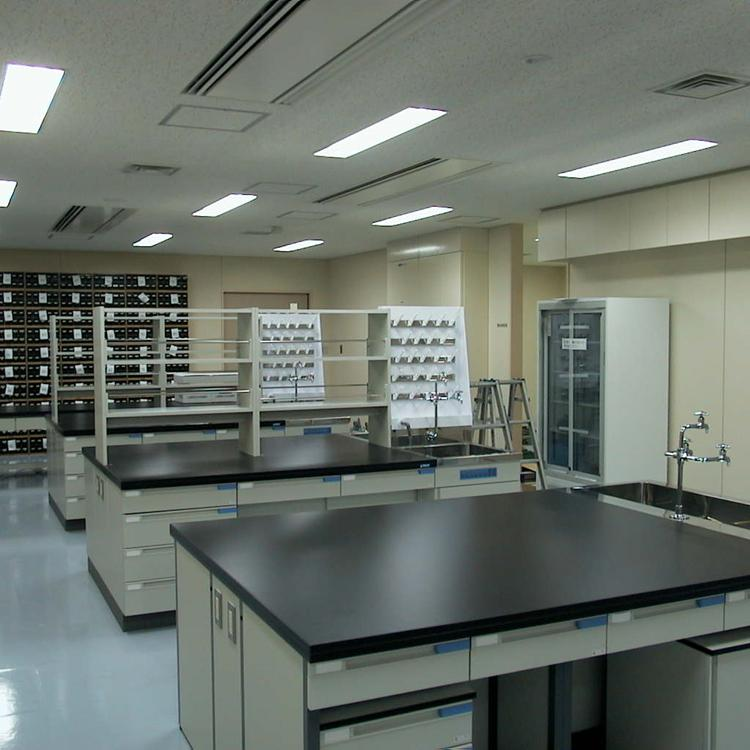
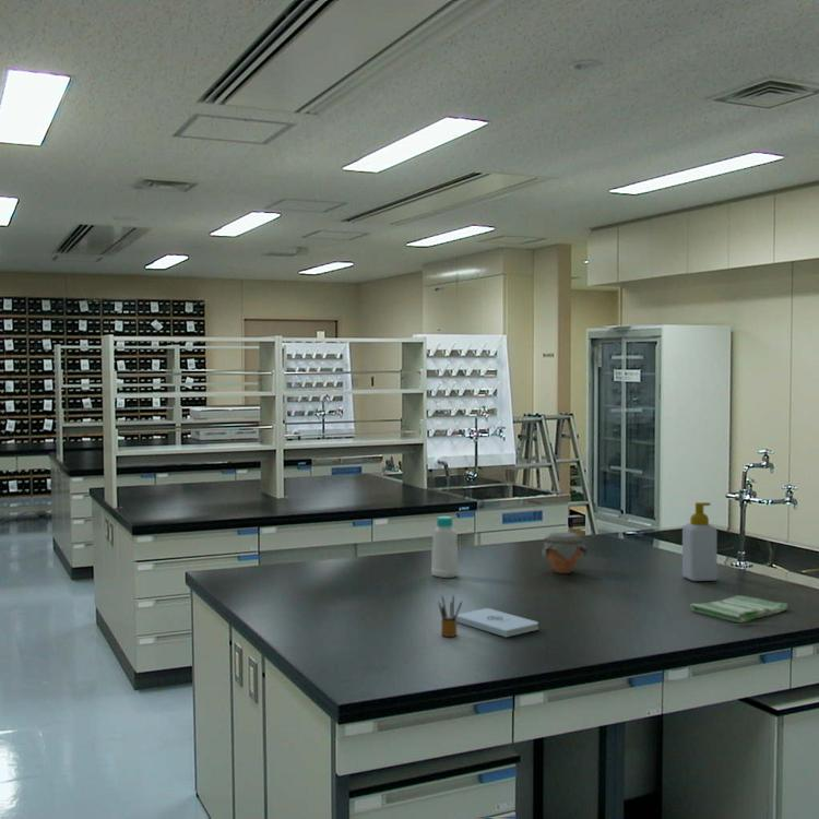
+ dish towel [689,594,790,624]
+ pencil box [437,594,463,638]
+ jar [541,531,589,574]
+ notepad [454,607,539,638]
+ bottle [430,515,460,579]
+ soap bottle [681,501,719,582]
